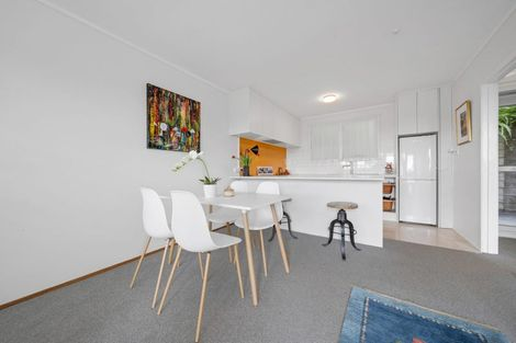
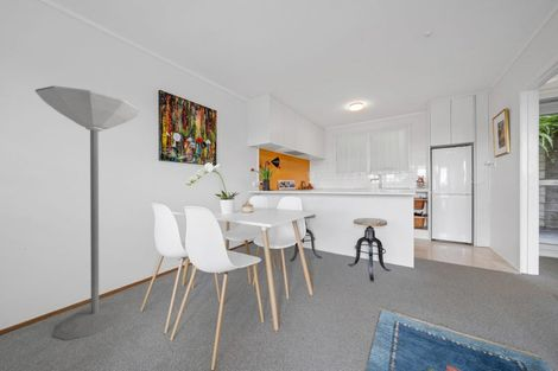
+ floor lamp [34,84,140,341]
